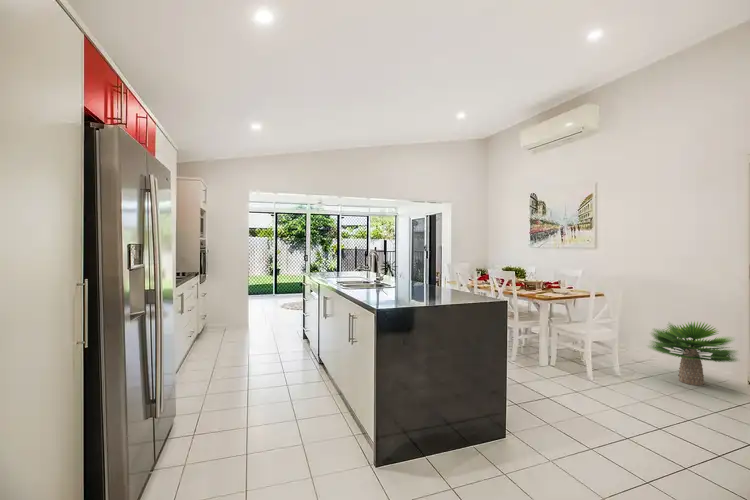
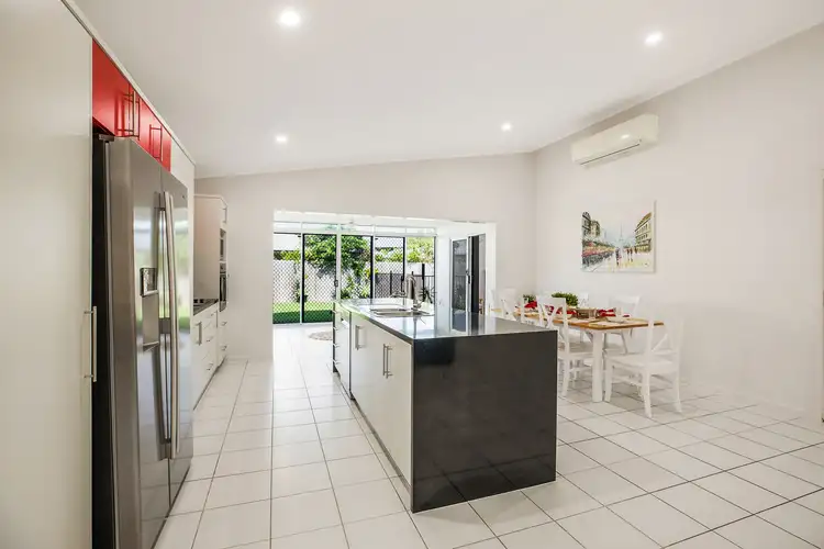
- potted plant [646,320,741,386]
